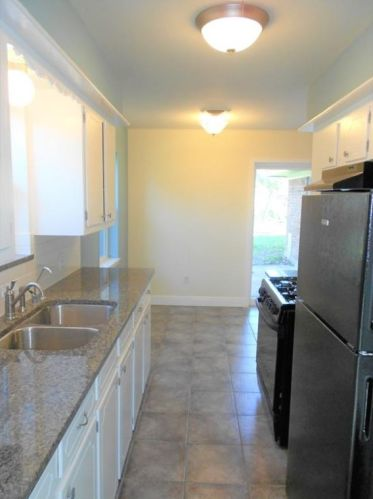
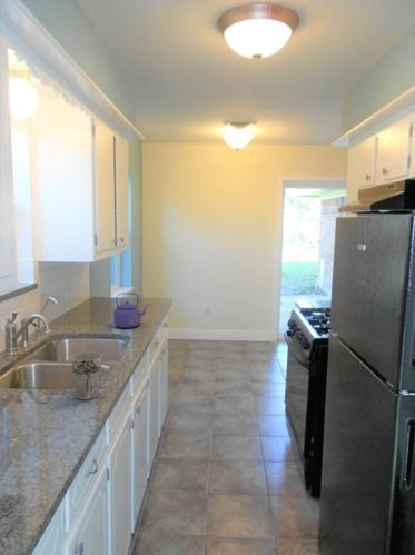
+ cup [70,350,103,400]
+ kettle [112,291,151,329]
